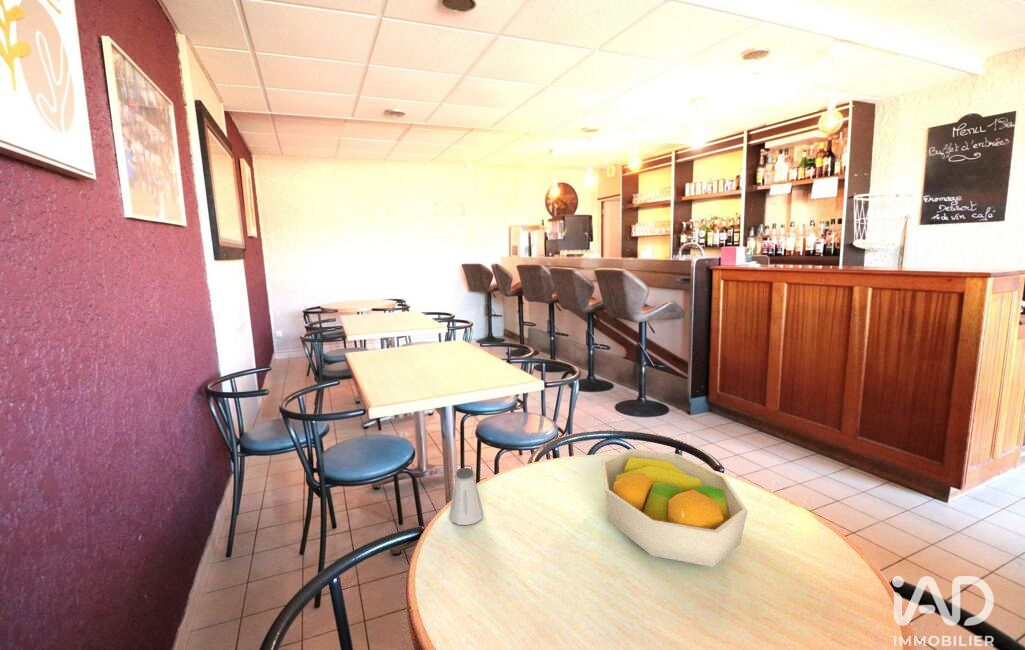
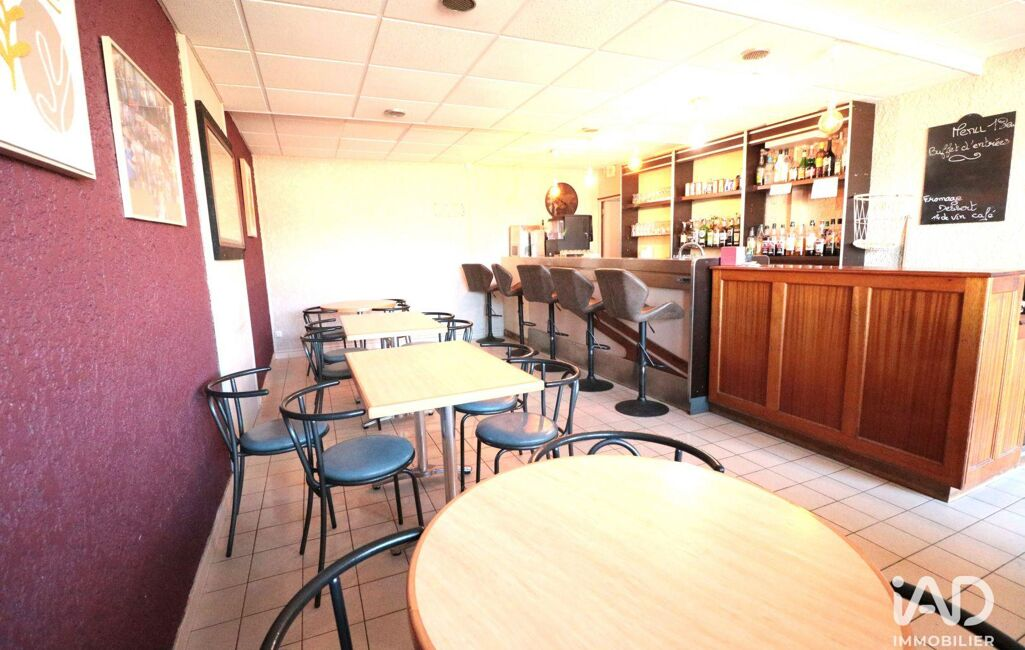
- saltshaker [448,467,485,526]
- fruit bowl [601,448,749,568]
